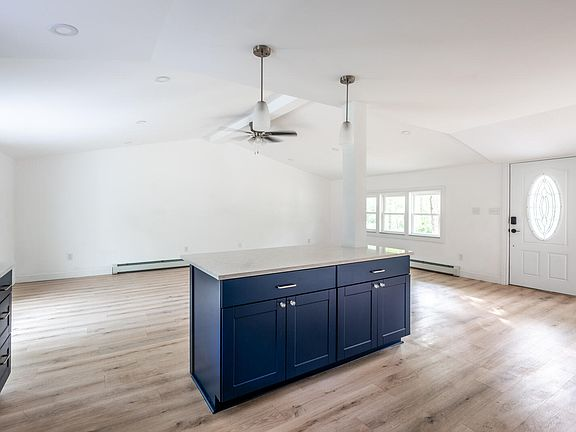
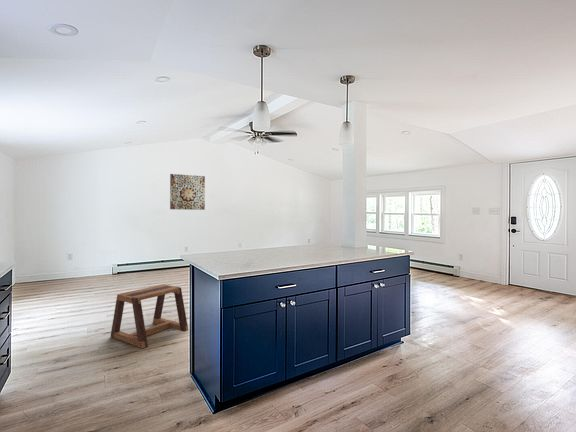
+ wall art [169,173,206,211]
+ stool [109,283,189,349]
